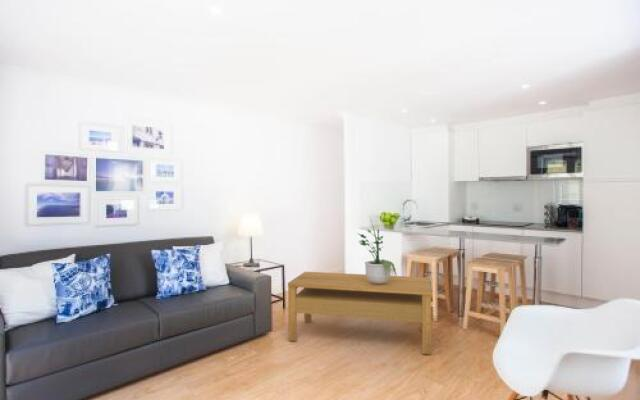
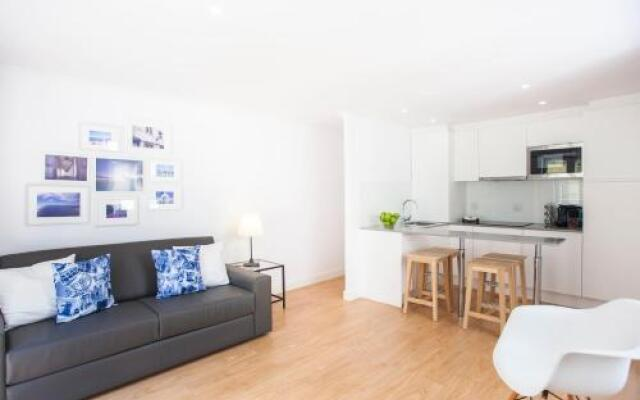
- coffee table [287,271,433,356]
- potted plant [358,215,398,284]
